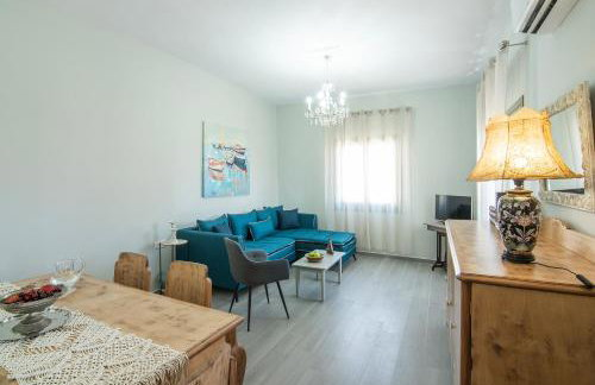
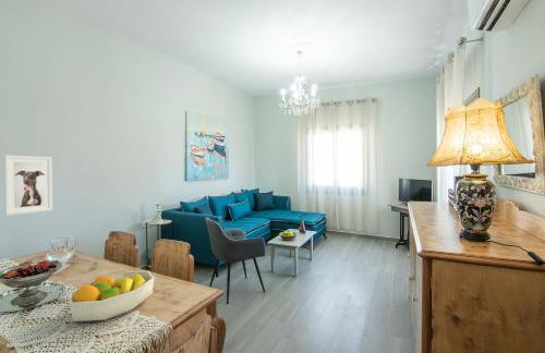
+ fruit bowl [68,270,155,322]
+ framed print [3,154,53,217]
